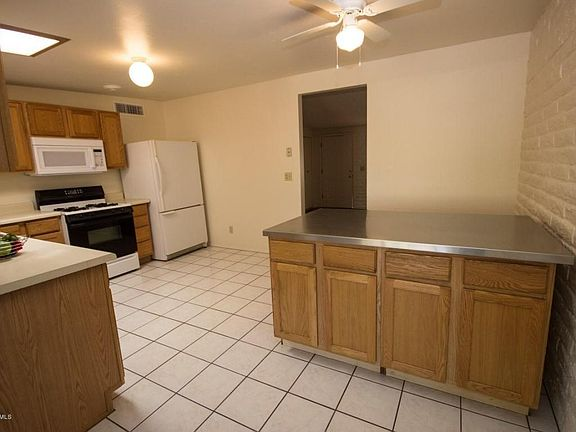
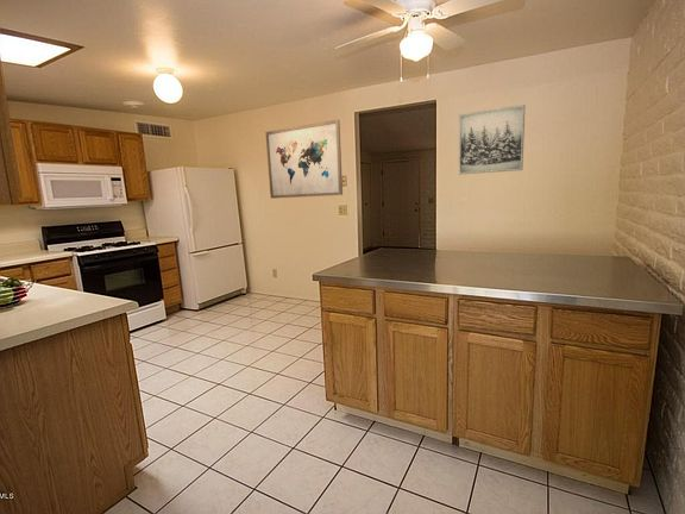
+ wall art [264,119,344,200]
+ wall art [458,104,526,176]
